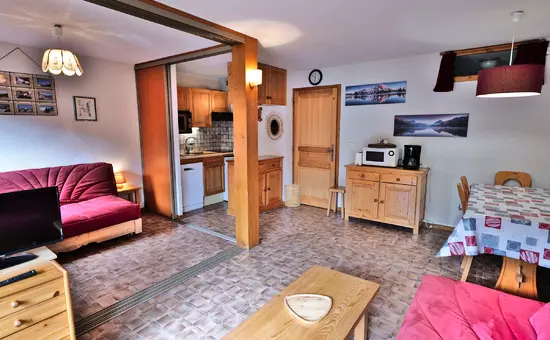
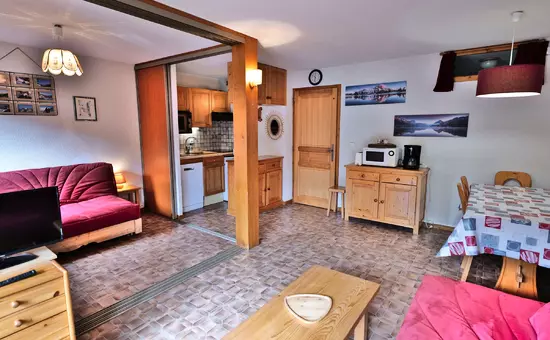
- waste bin [283,183,302,208]
